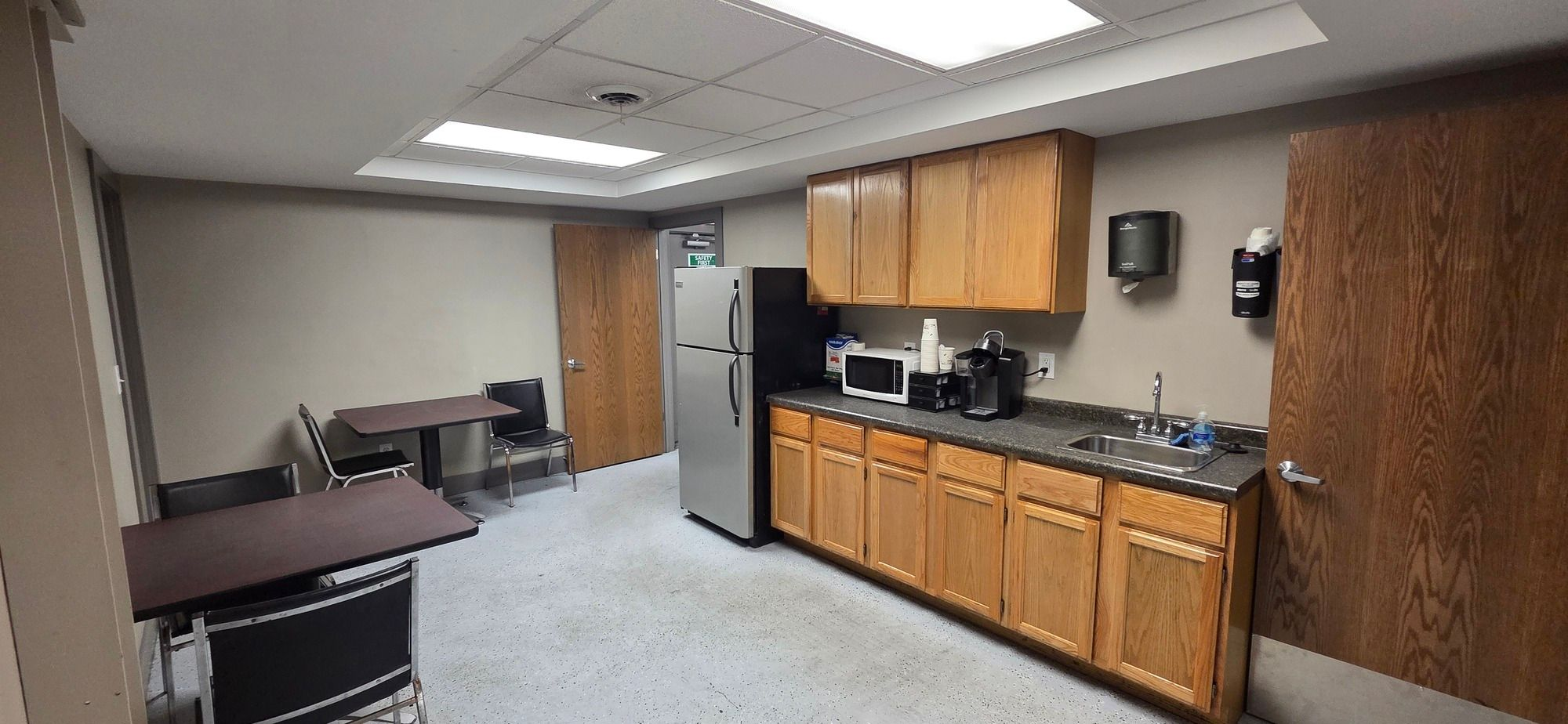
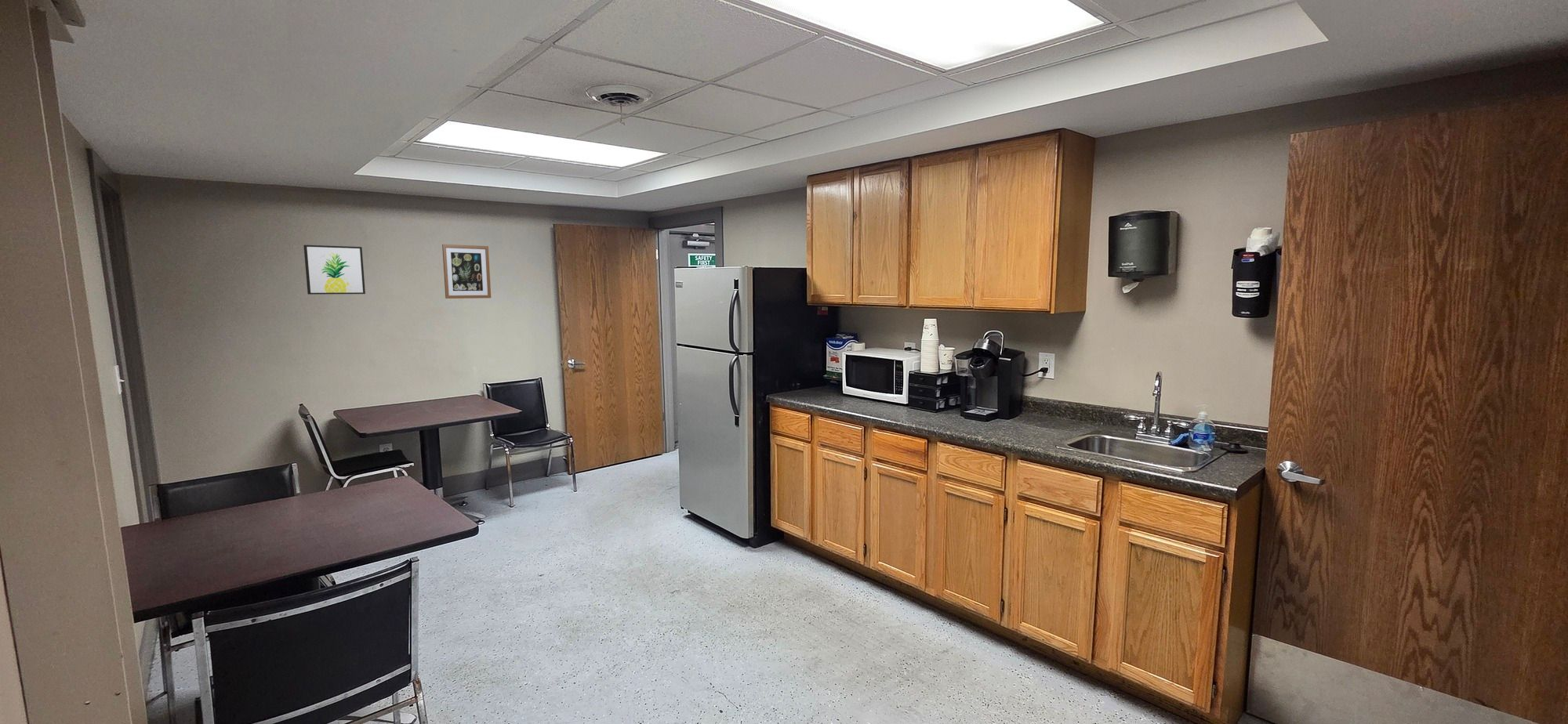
+ wall art [441,244,492,299]
+ wall art [303,244,366,295]
